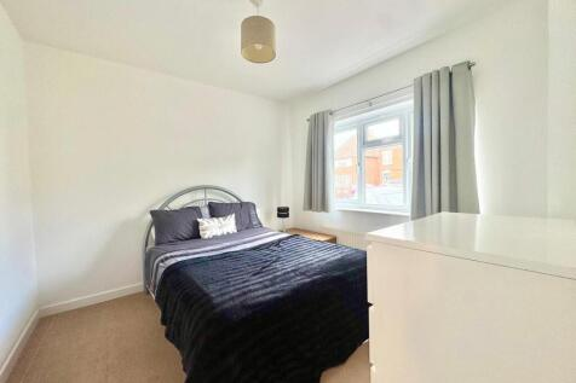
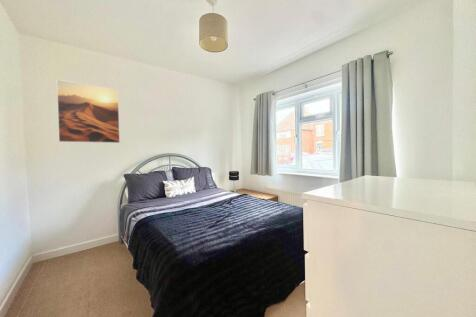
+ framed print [56,79,121,144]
